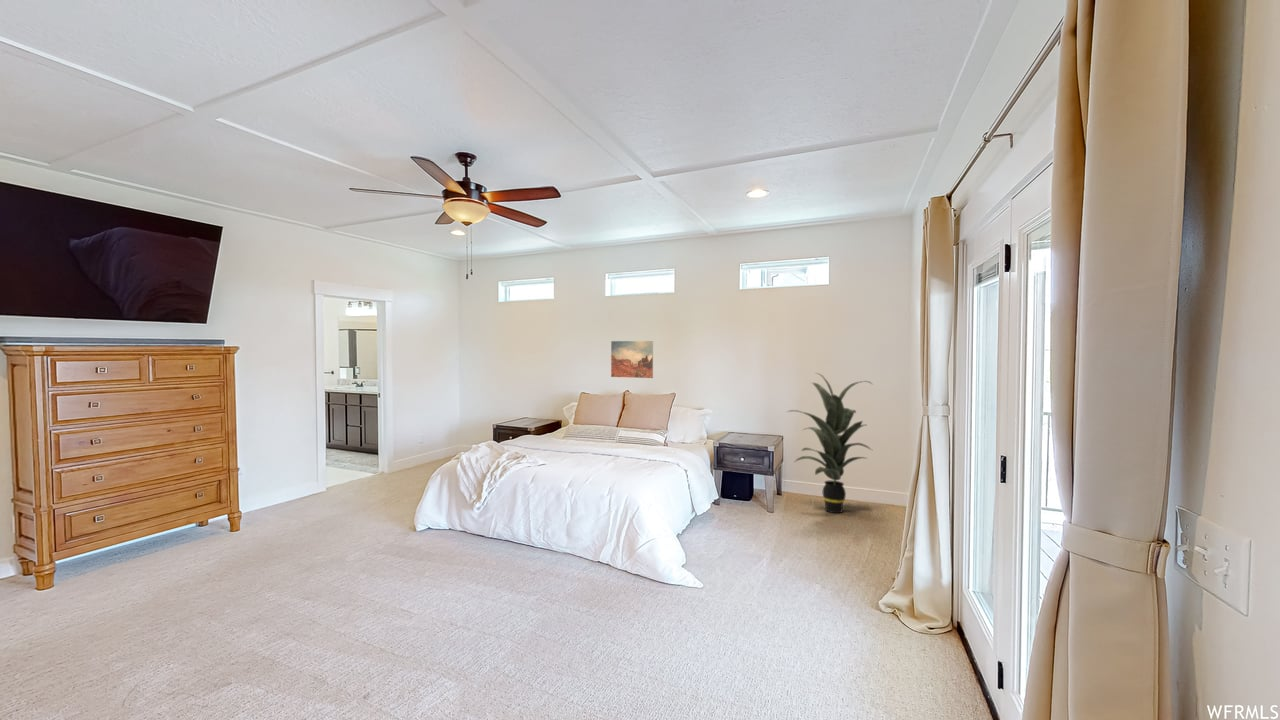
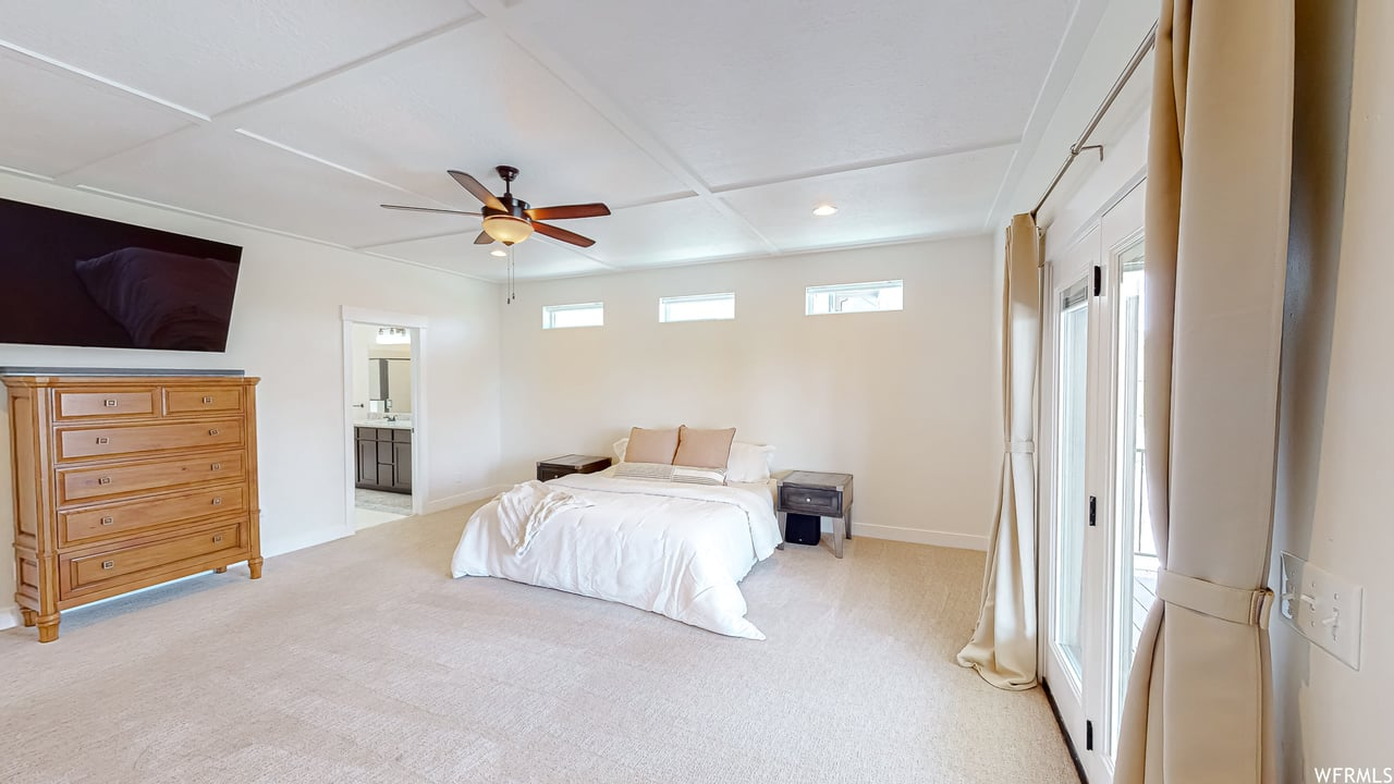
- indoor plant [786,372,874,514]
- wall art [610,340,654,379]
